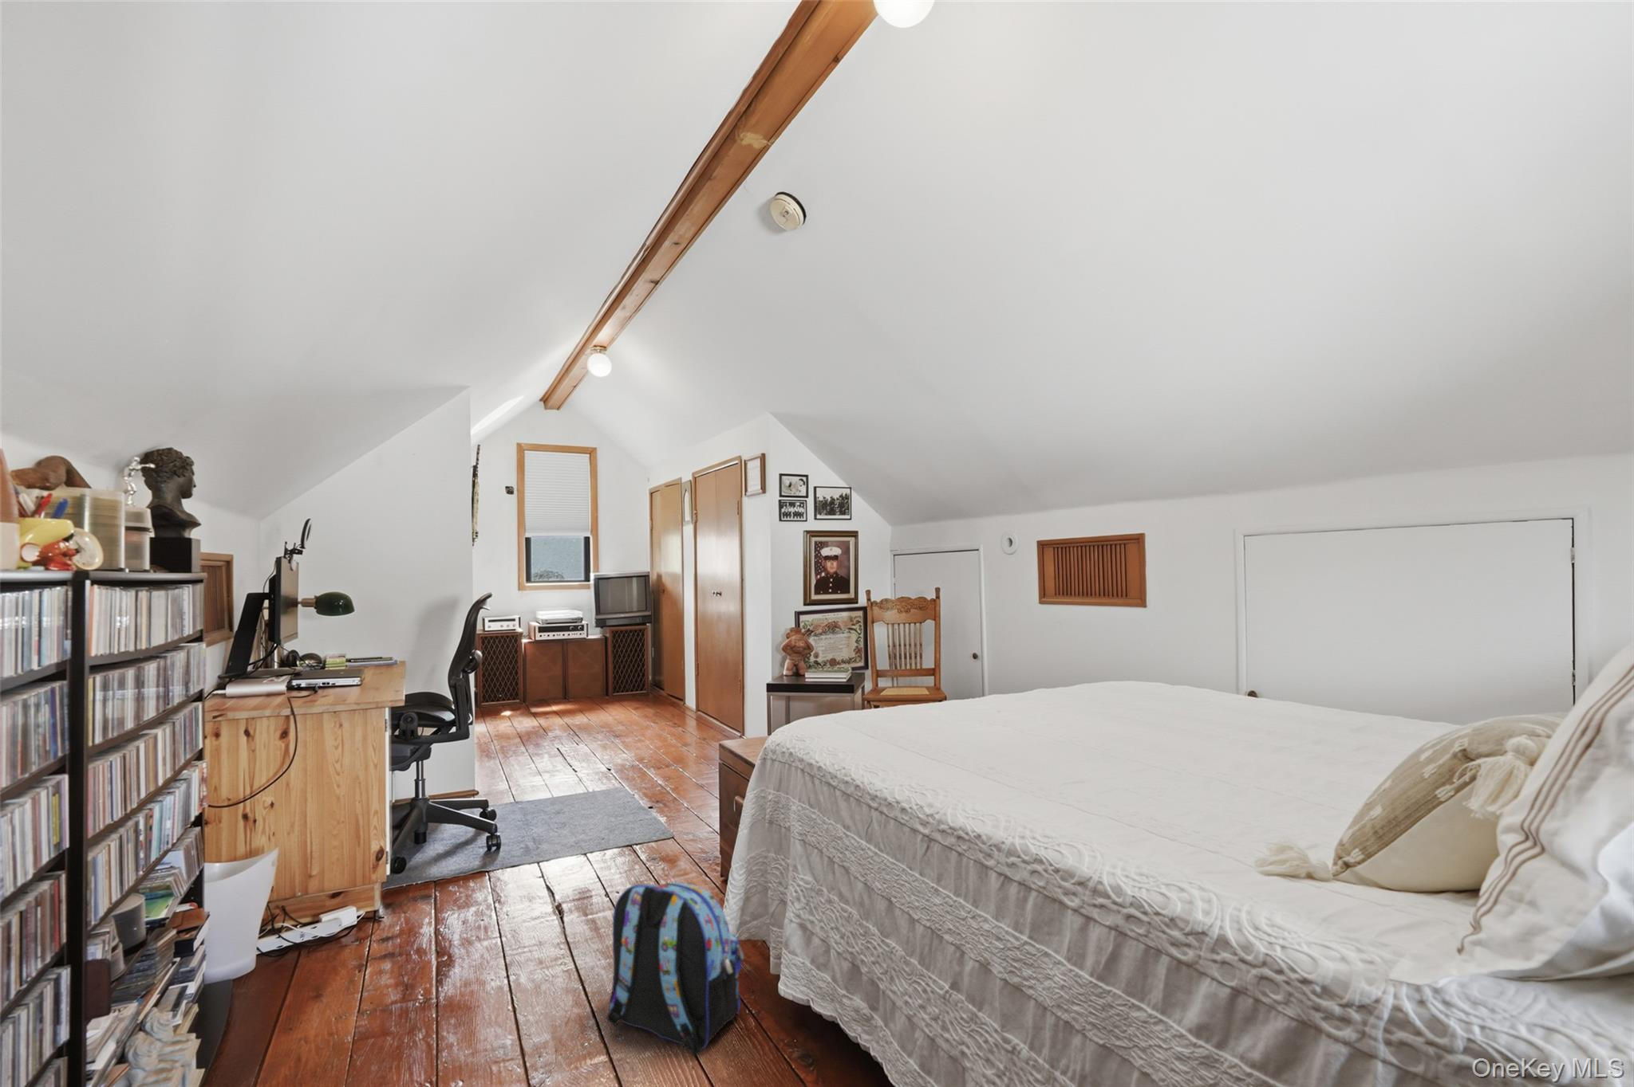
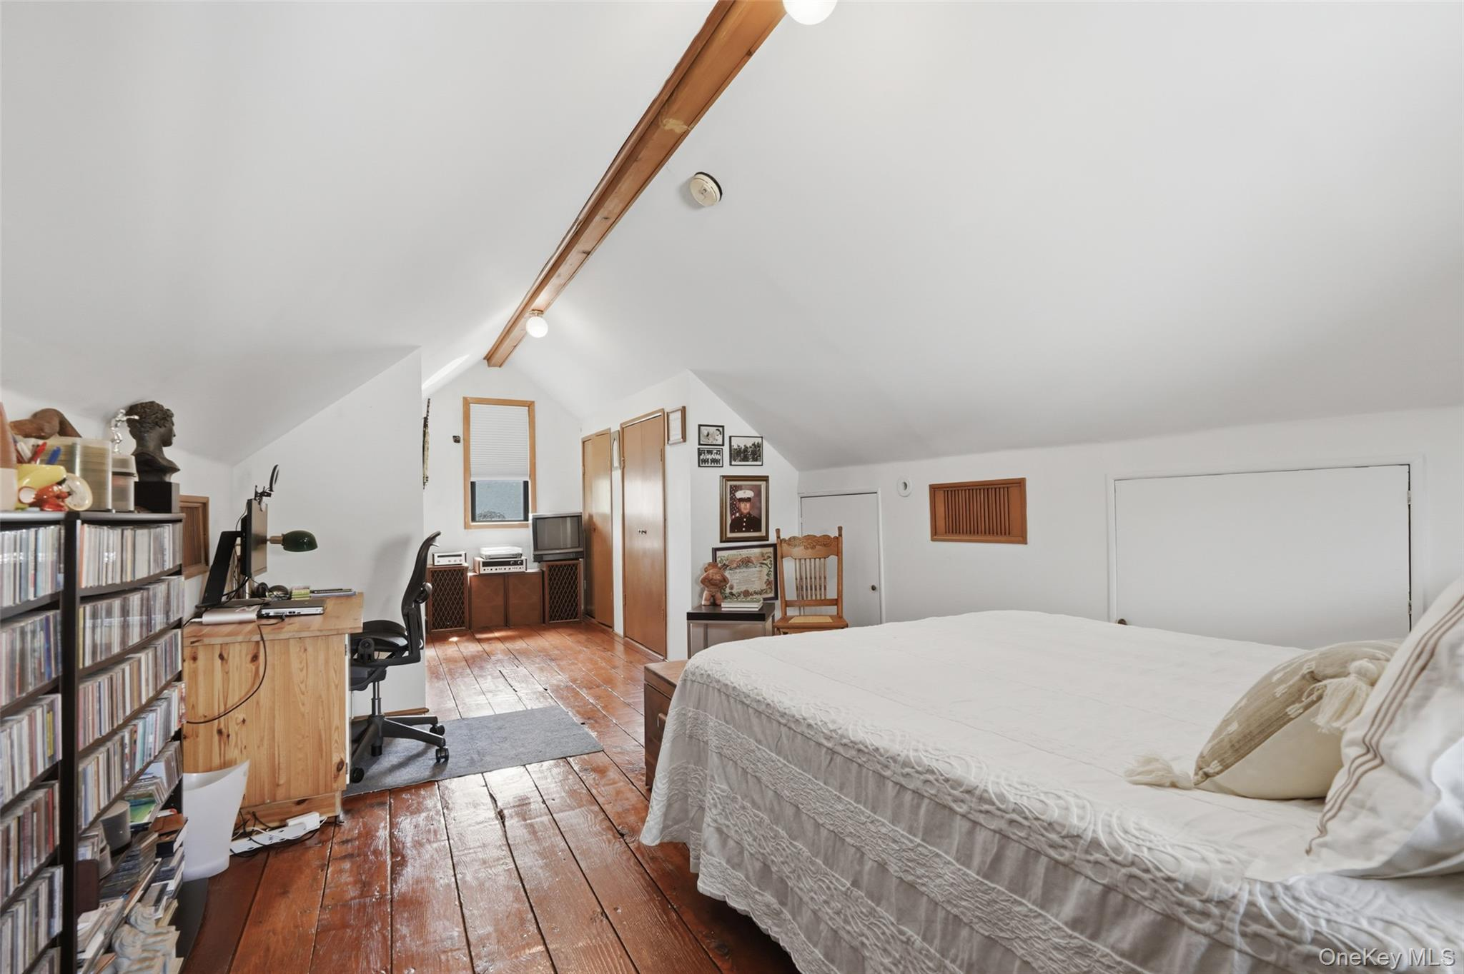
- backpack [606,882,745,1057]
